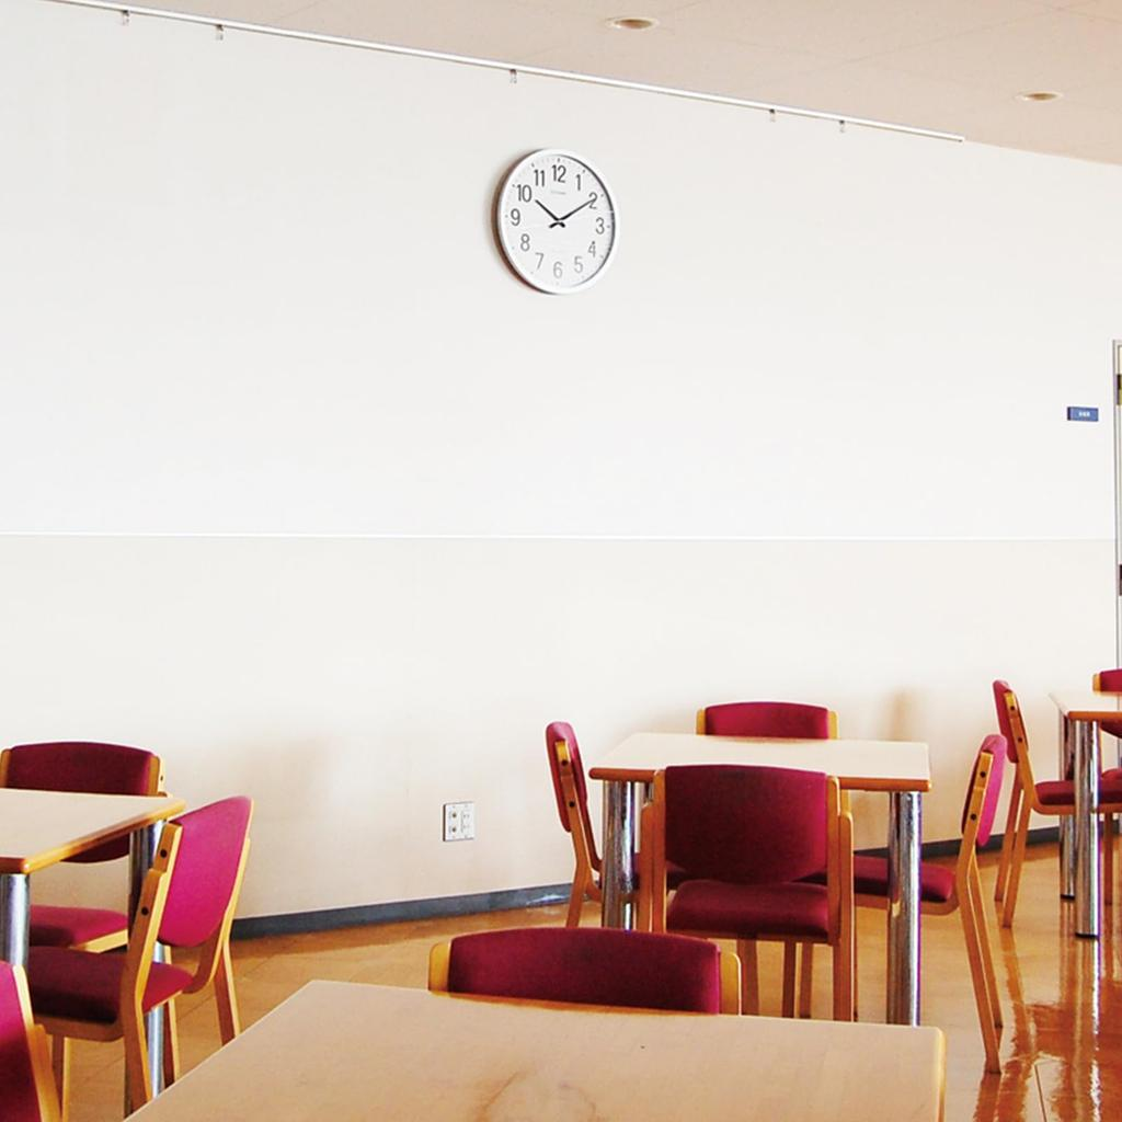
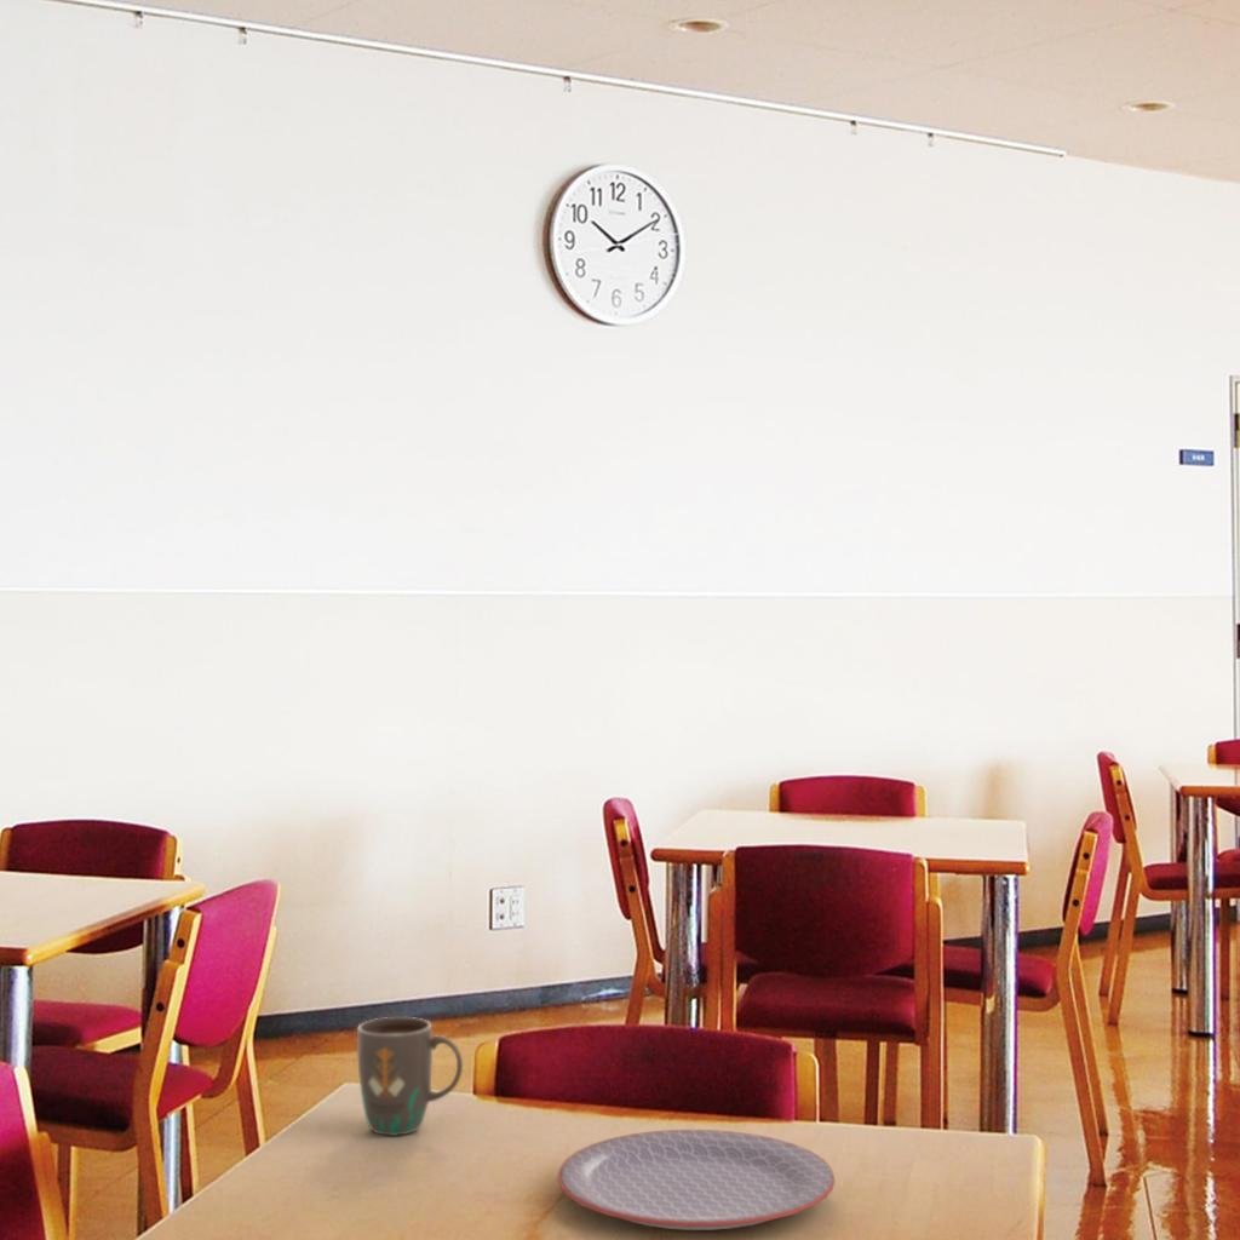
+ mug [356,1016,464,1137]
+ plate [556,1129,836,1232]
